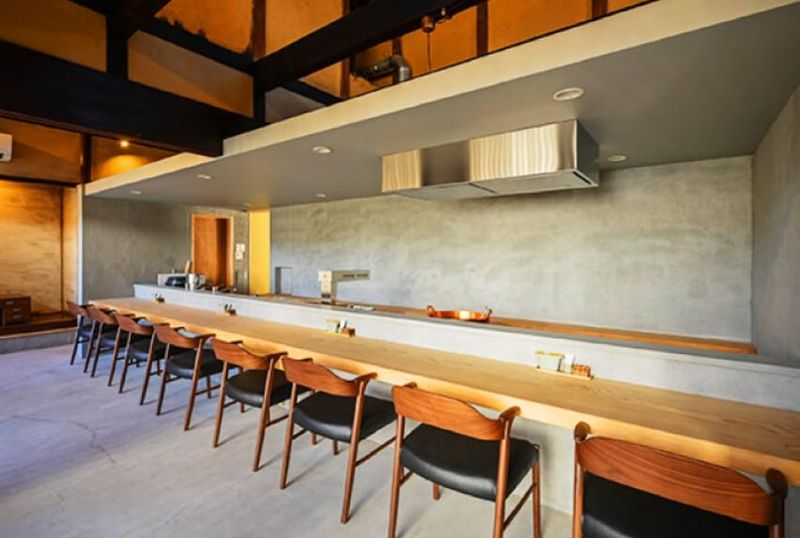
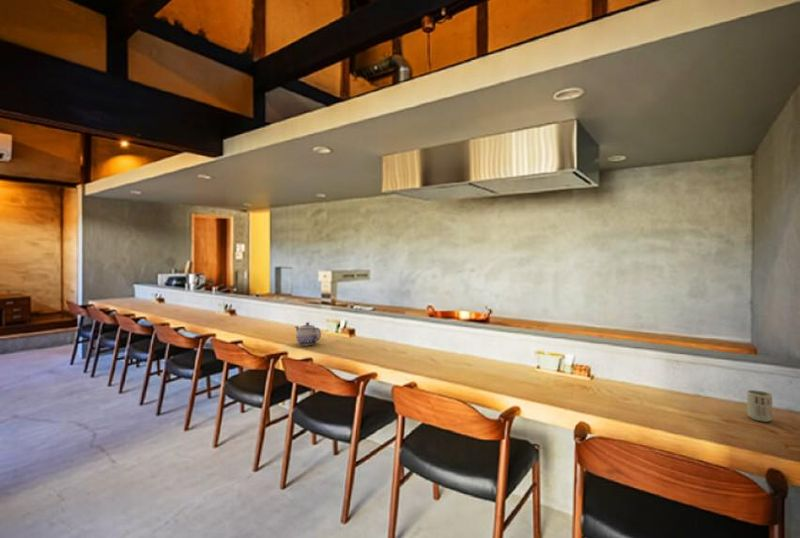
+ cup [746,389,773,423]
+ teapot [294,321,322,346]
